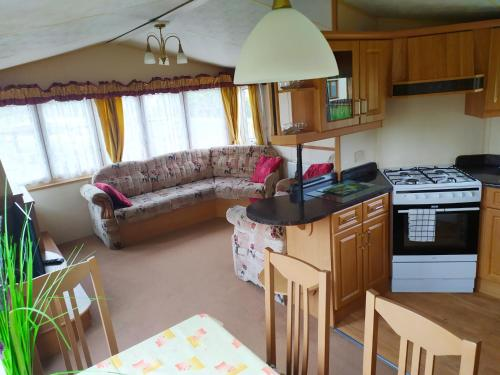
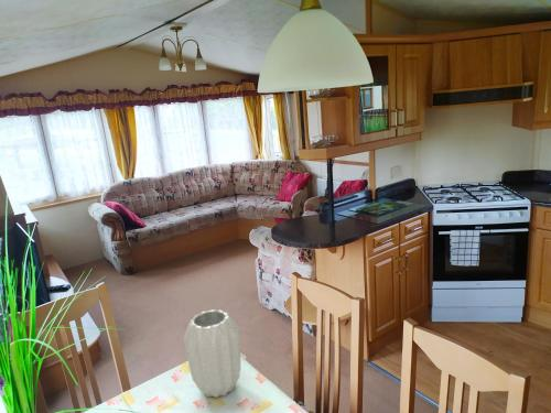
+ vase [183,308,241,399]
